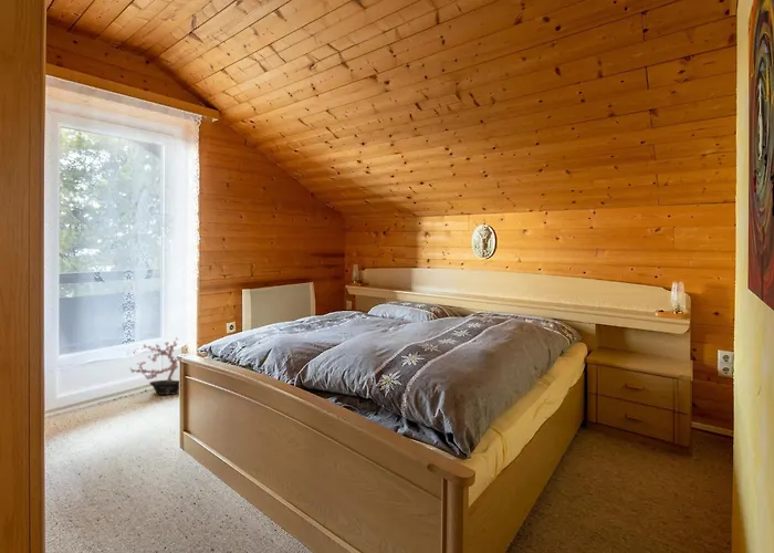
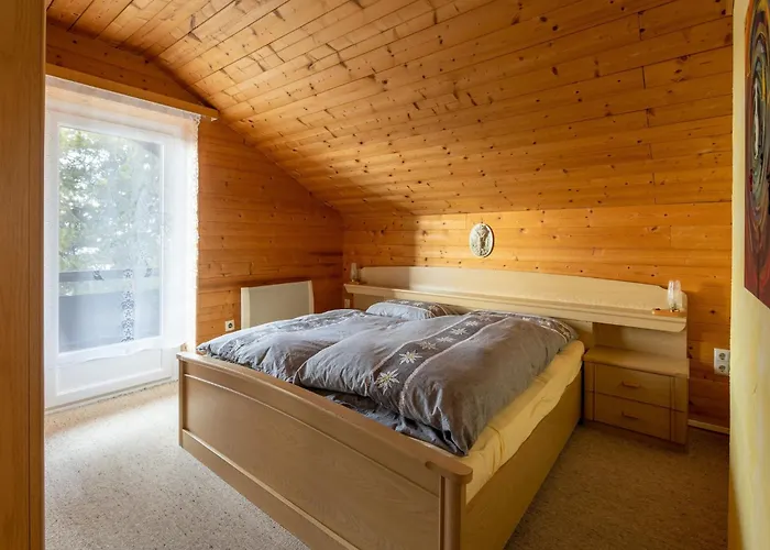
- potted plant [129,336,187,396]
